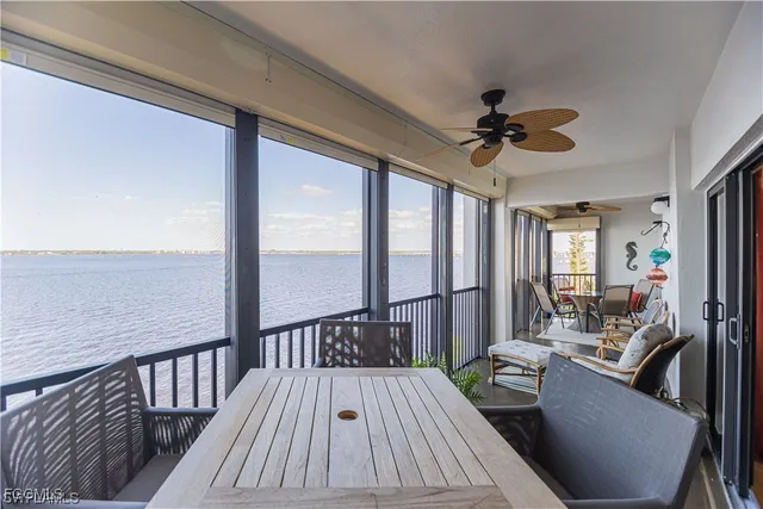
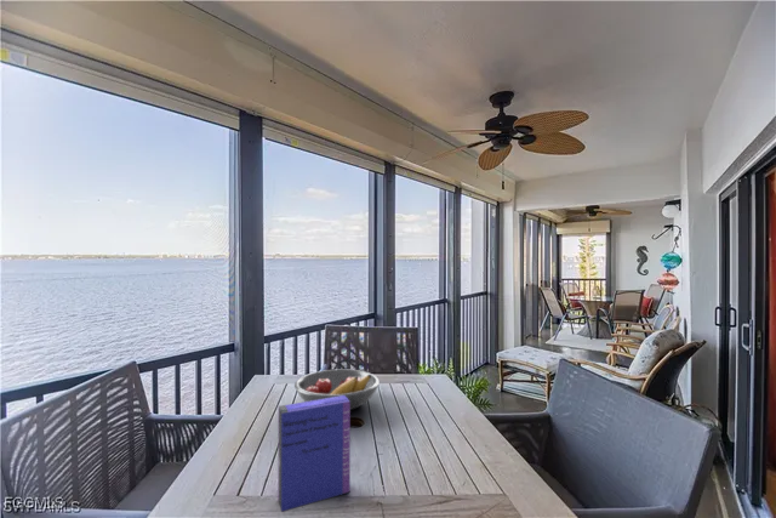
+ fruit bowl [293,369,381,411]
+ cereal box [276,395,352,513]
